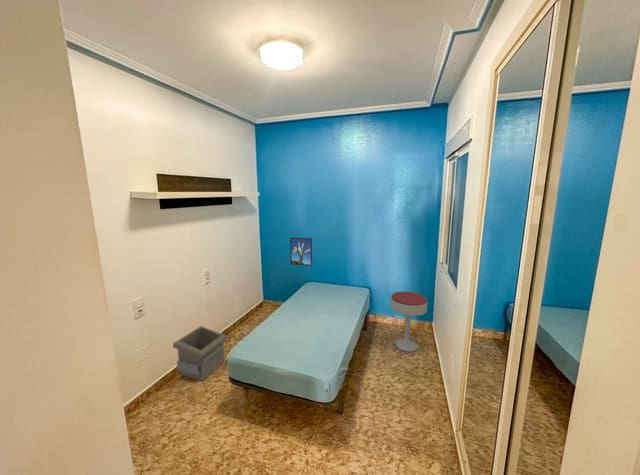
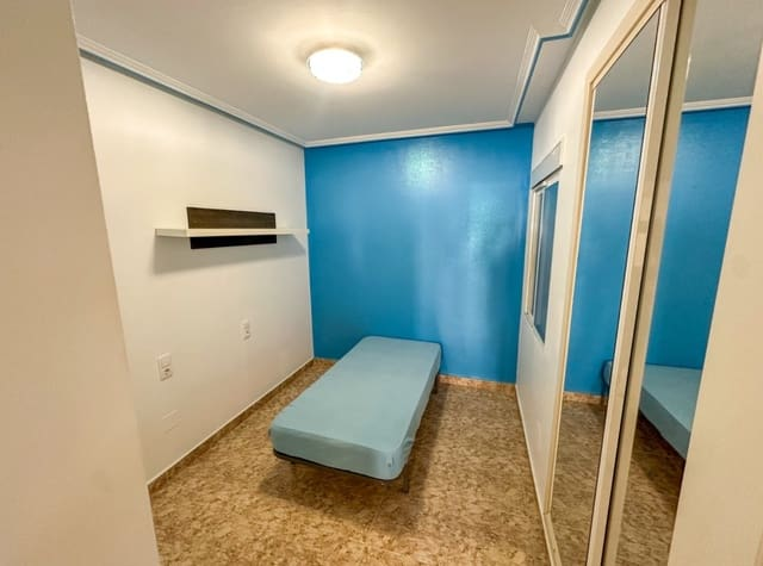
- storage basket [172,325,228,382]
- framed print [289,236,313,267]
- side table [390,290,428,353]
